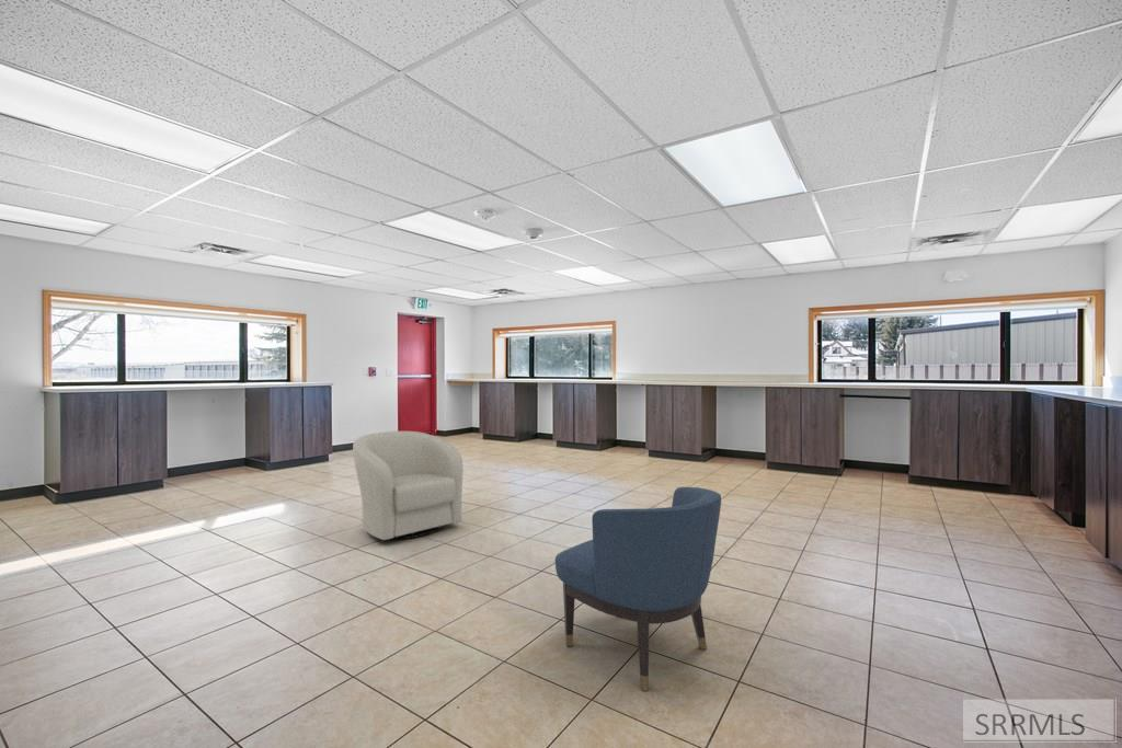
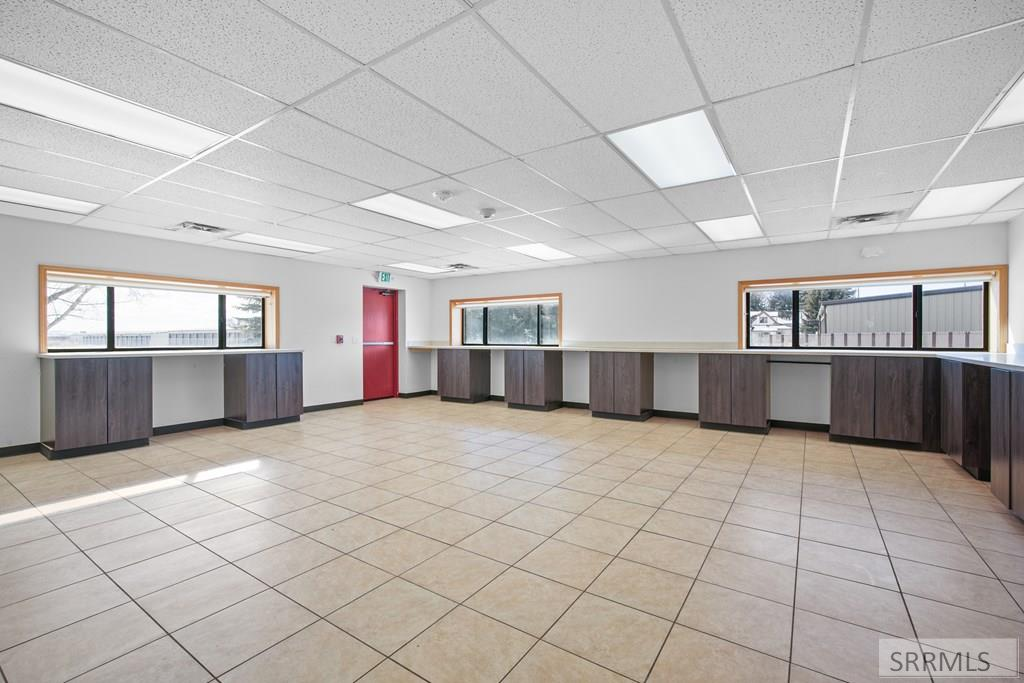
- chair [352,430,465,541]
- chair [554,486,722,692]
